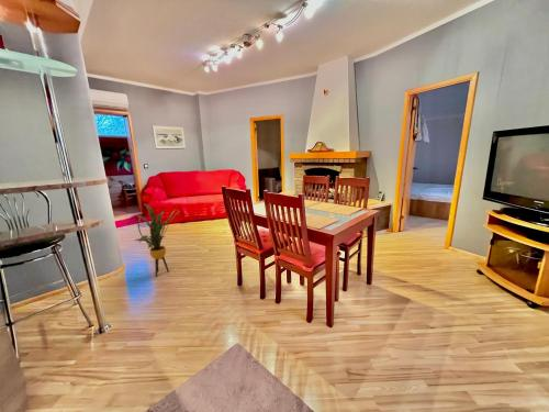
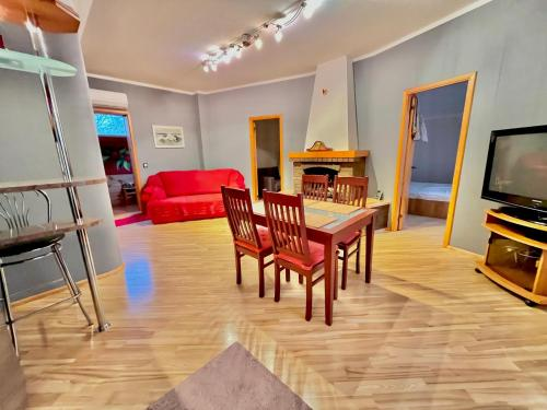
- house plant [134,203,179,278]
